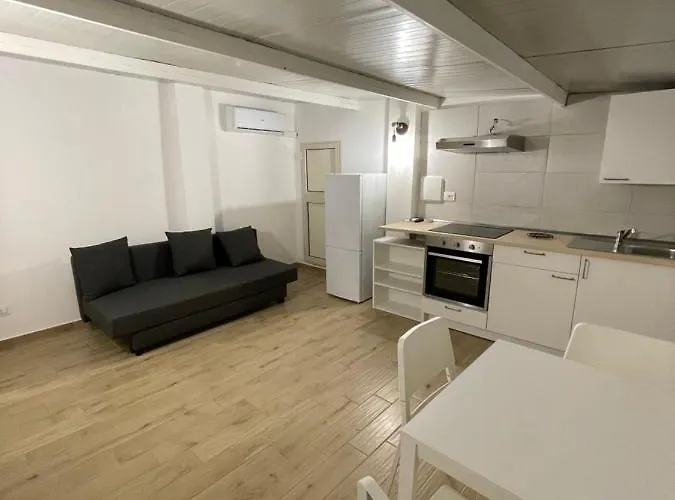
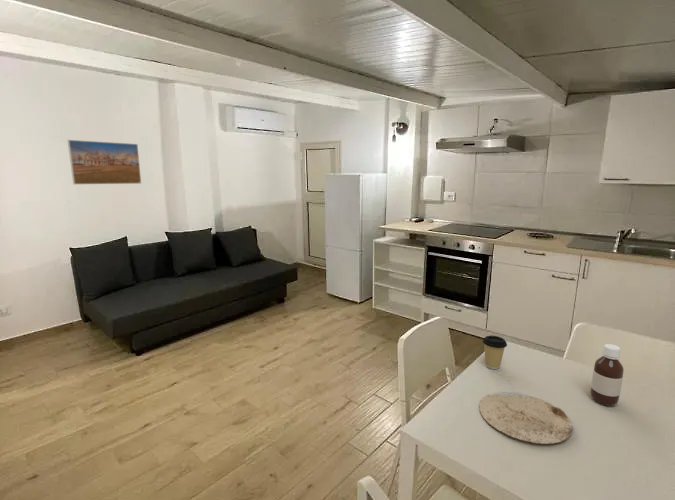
+ coffee cup [482,335,508,370]
+ plate [478,393,574,445]
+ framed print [67,139,142,186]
+ bottle [590,343,625,407]
